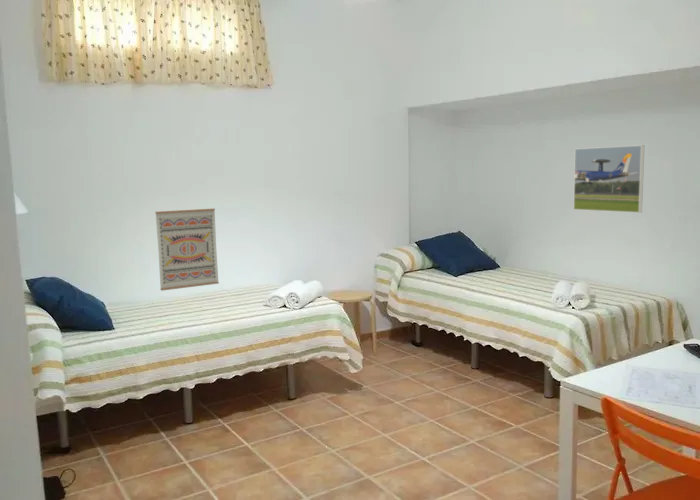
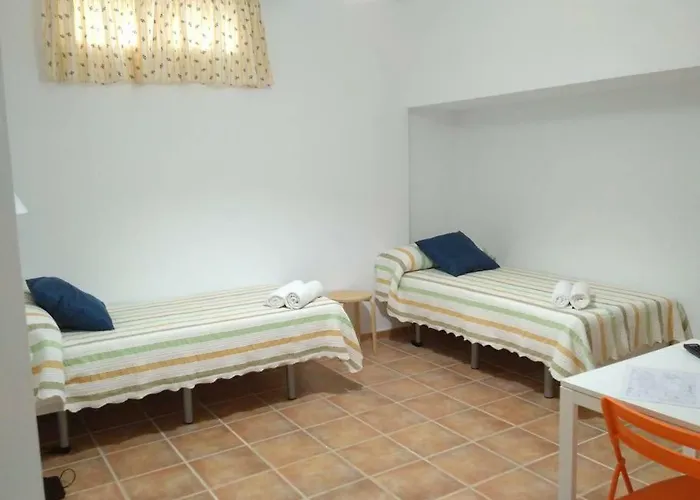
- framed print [573,144,645,214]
- wall art [154,207,220,292]
